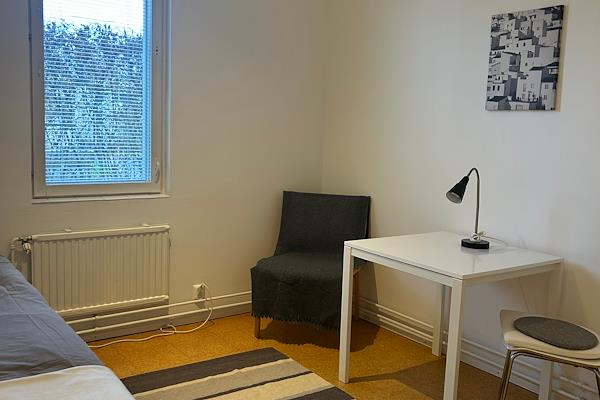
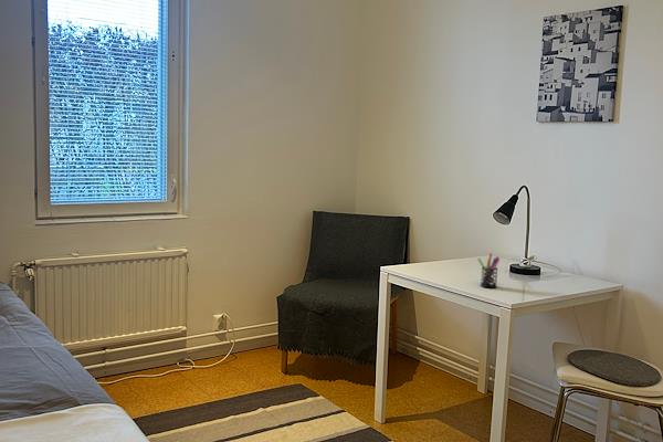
+ pen holder [477,252,501,288]
